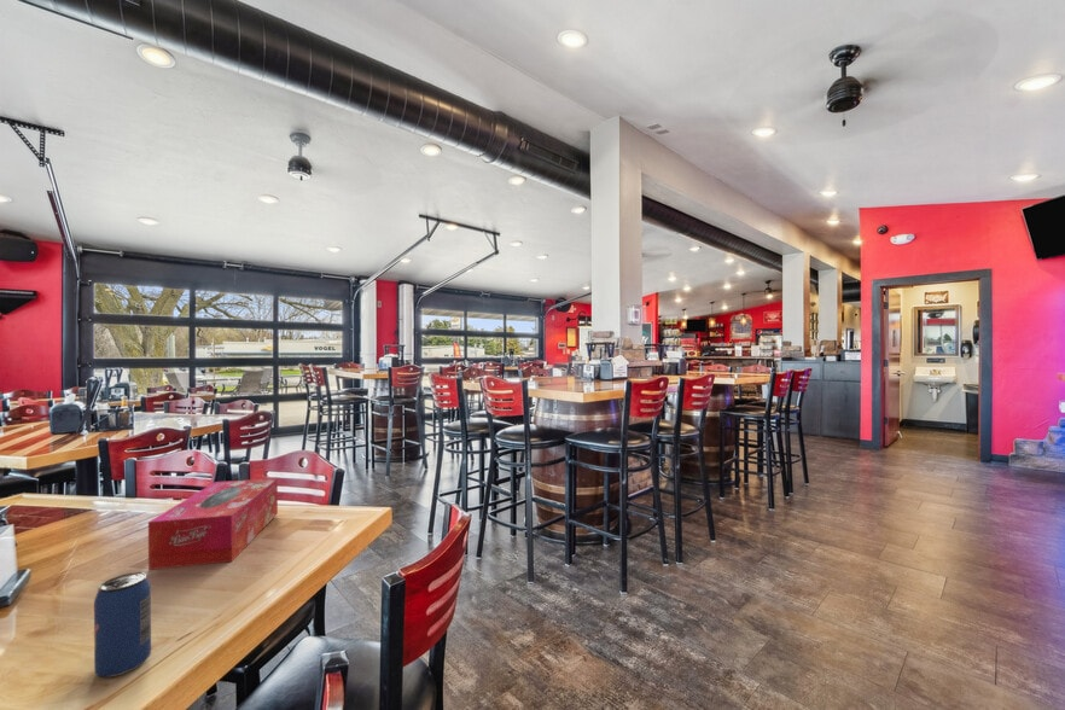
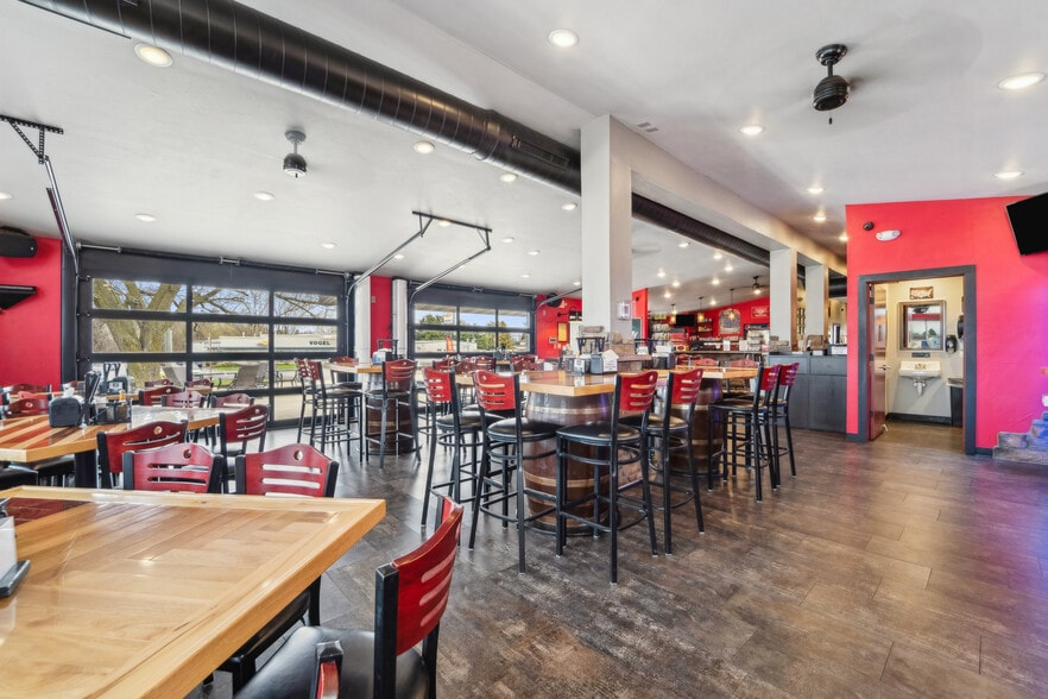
- tissue box [147,477,279,571]
- beverage can [93,571,152,677]
